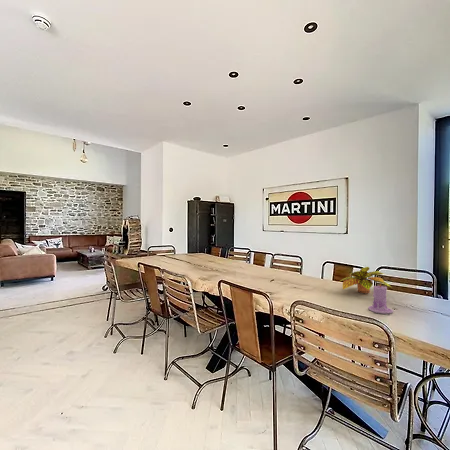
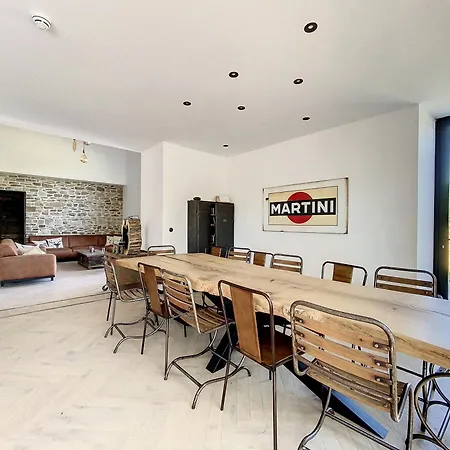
- plant [338,266,393,294]
- candle [367,283,394,315]
